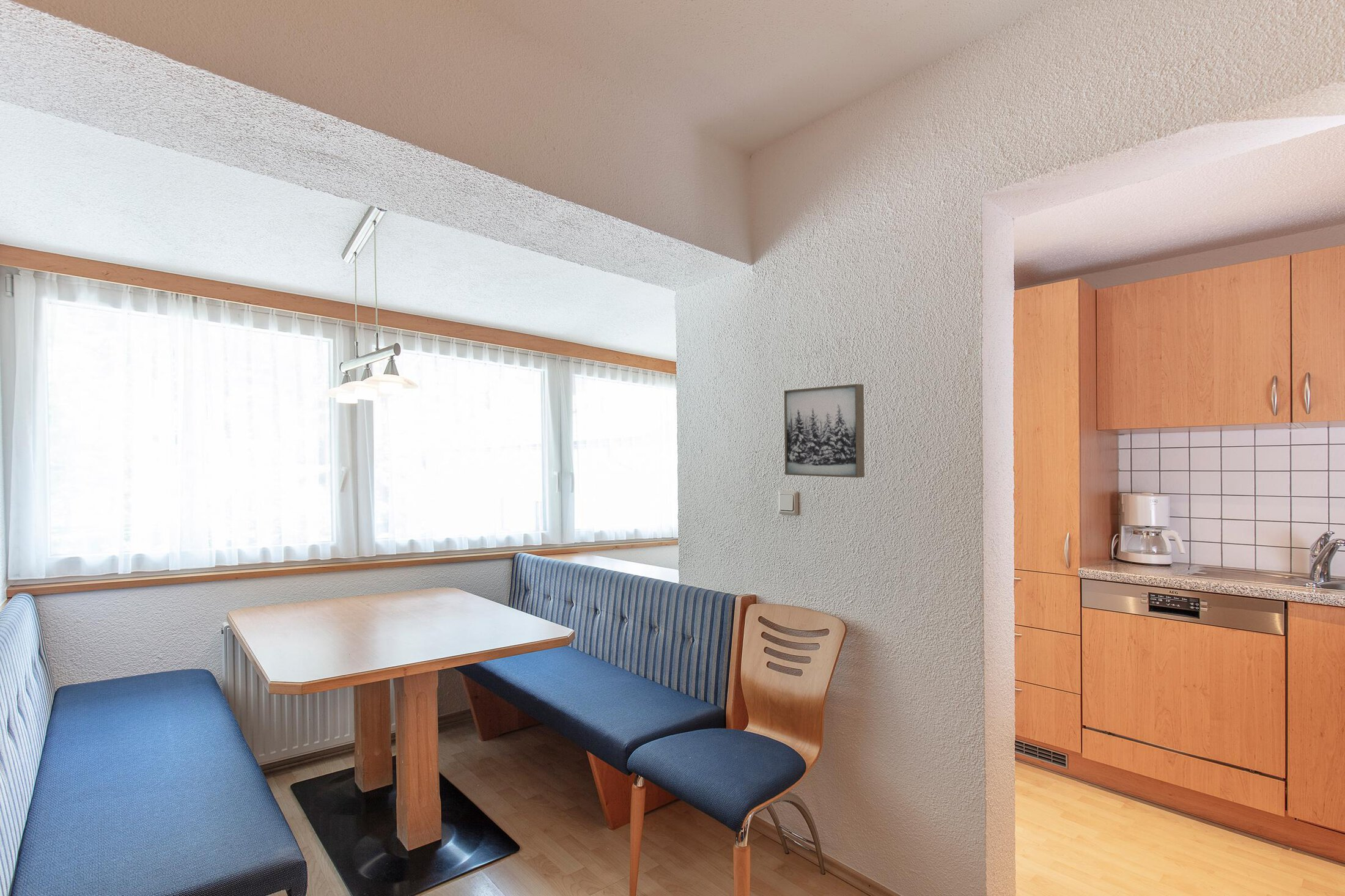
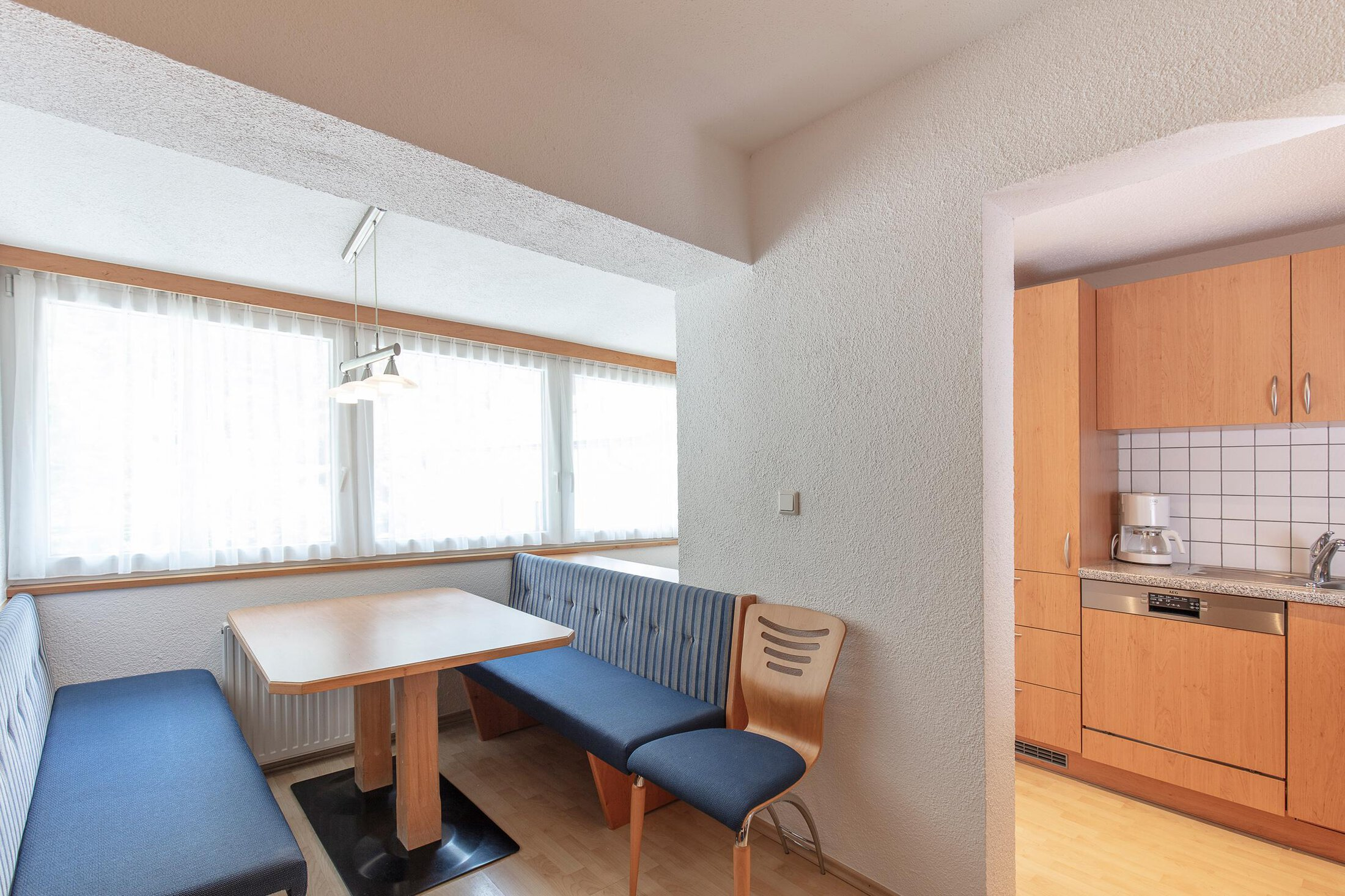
- wall art [784,383,865,478]
